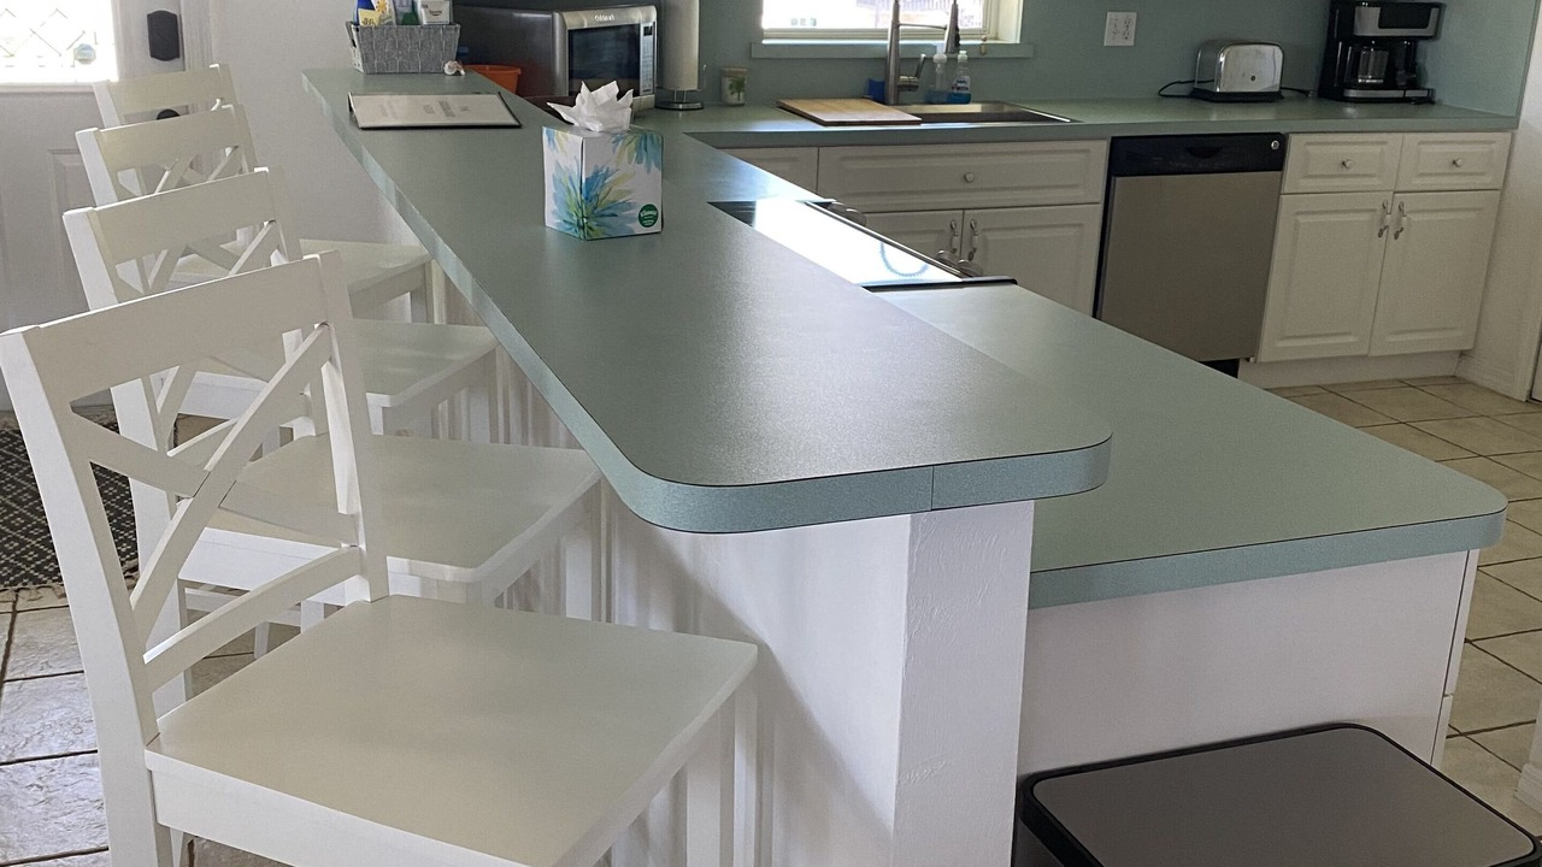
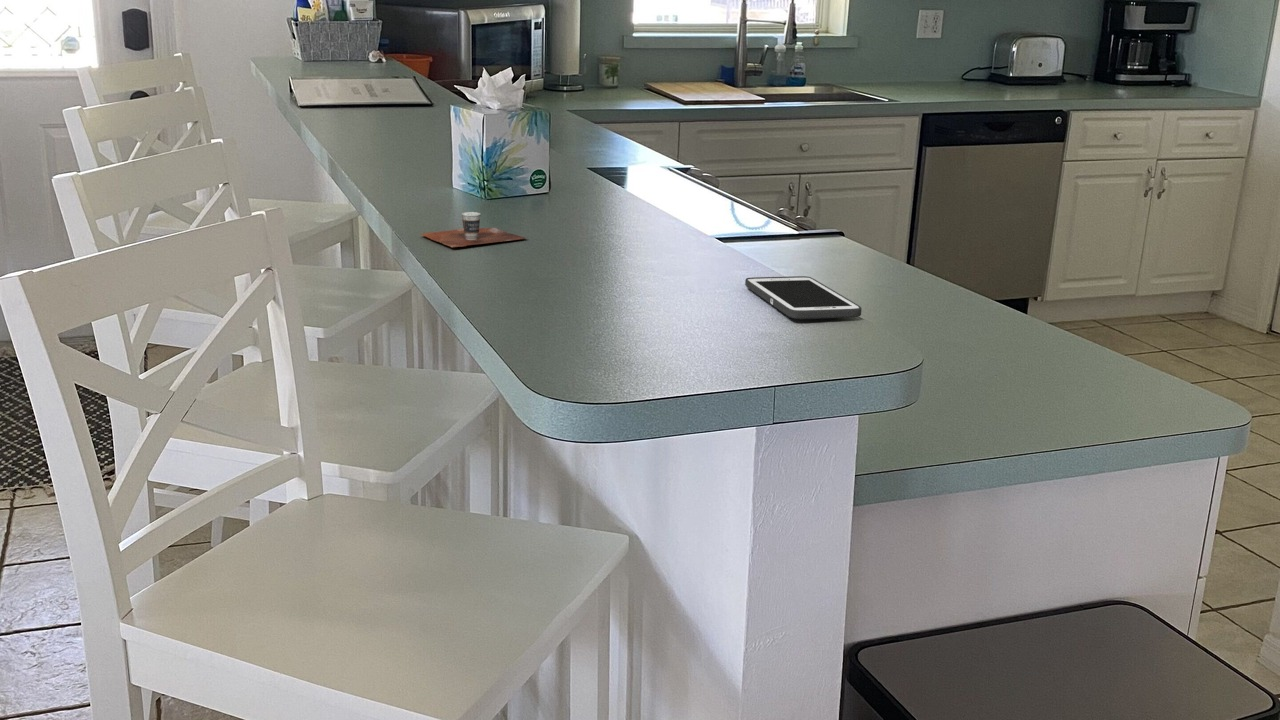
+ cup [420,211,527,248]
+ cell phone [744,275,862,320]
